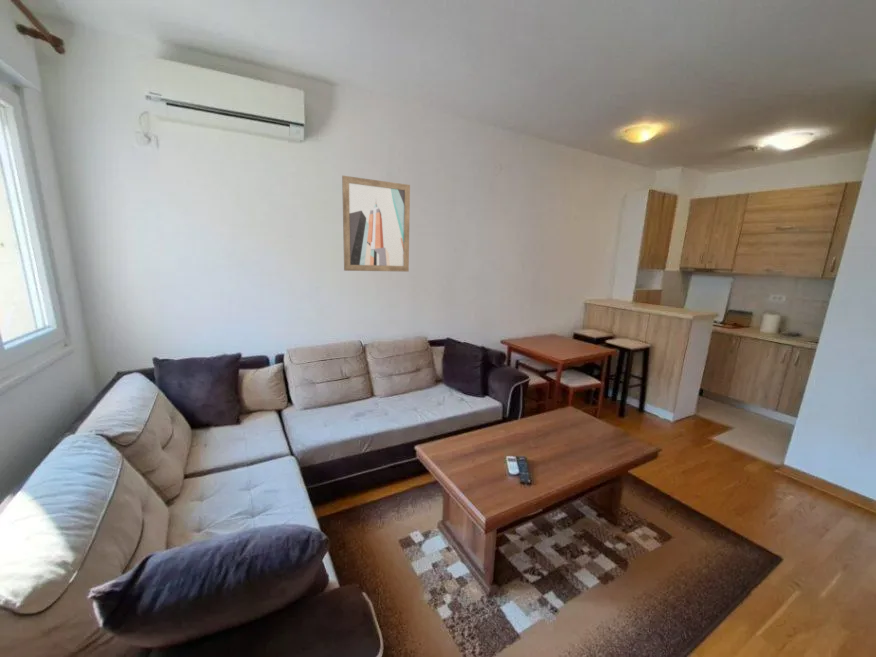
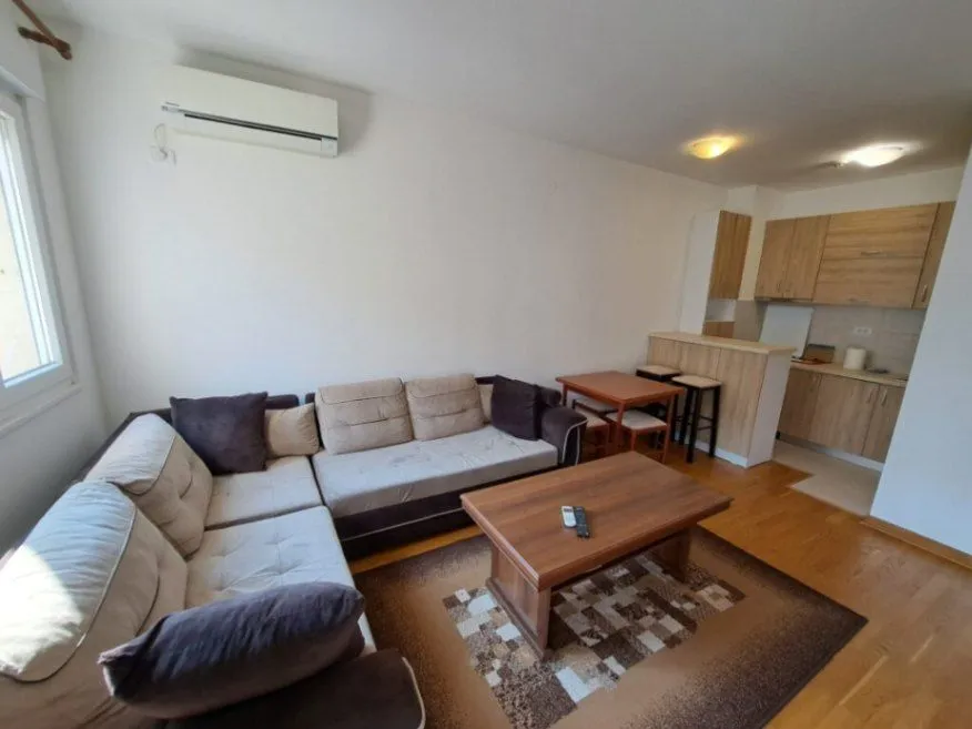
- wall art [341,175,411,273]
